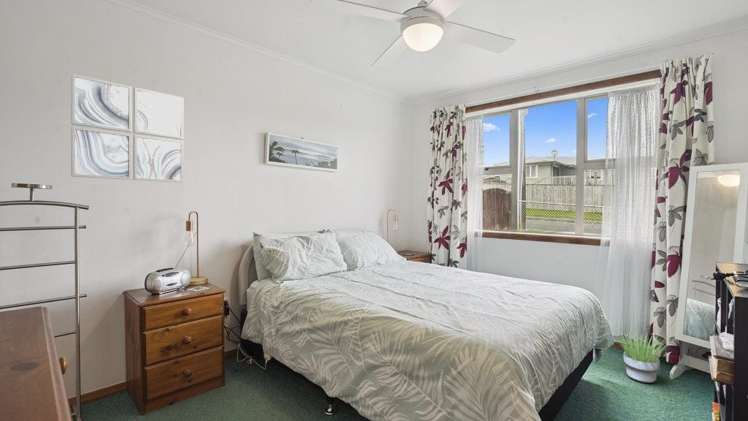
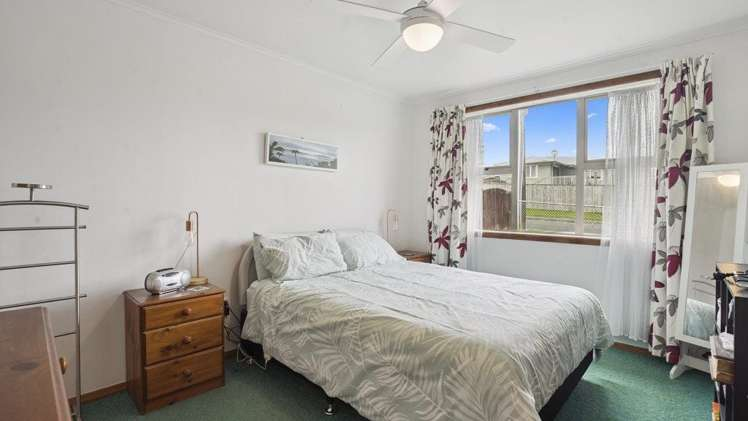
- wall art [70,73,184,183]
- potted plant [616,330,670,384]
